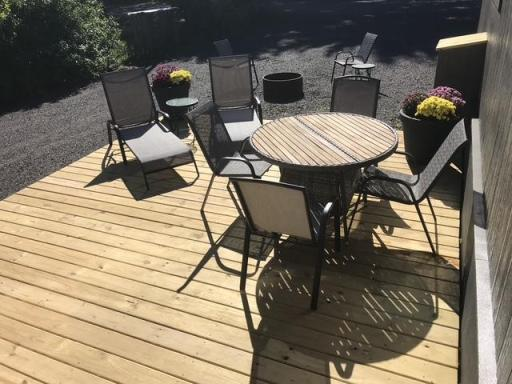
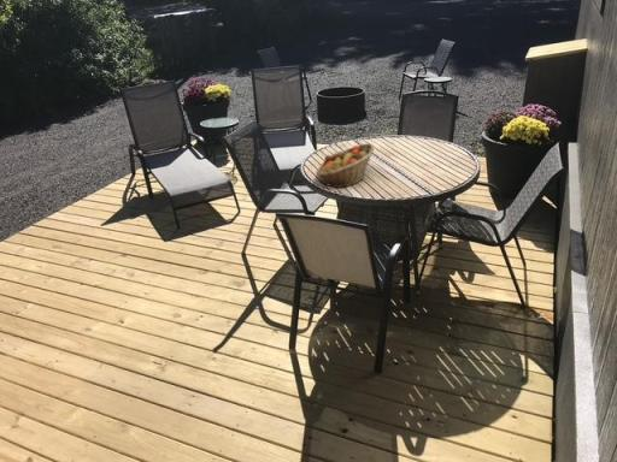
+ fruit basket [315,142,376,189]
